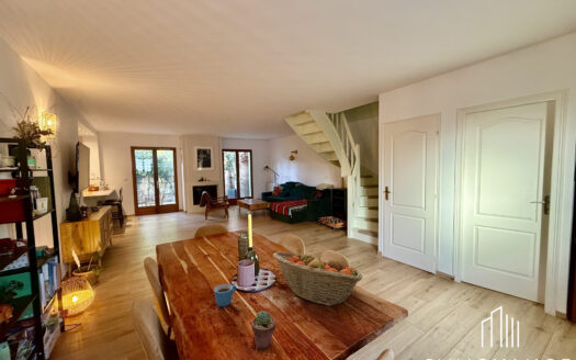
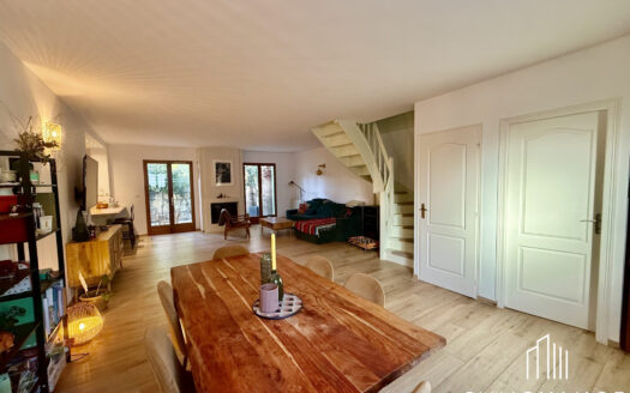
- potted succulent [250,310,276,350]
- fruit basket [272,250,364,307]
- mug [213,283,237,307]
